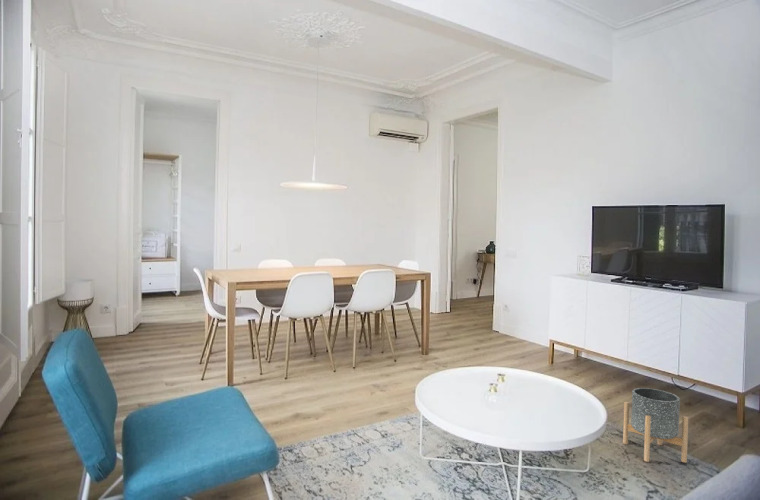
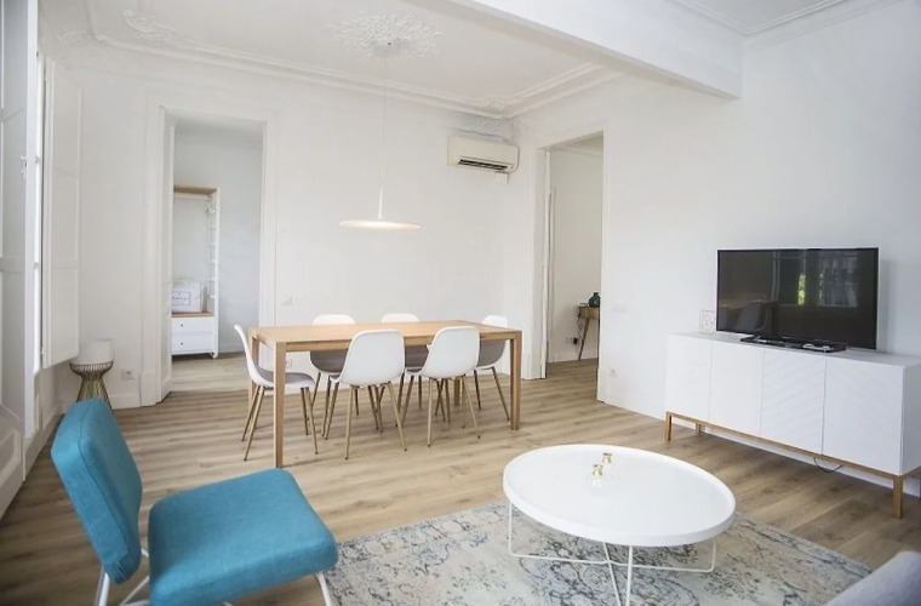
- planter [622,387,689,464]
